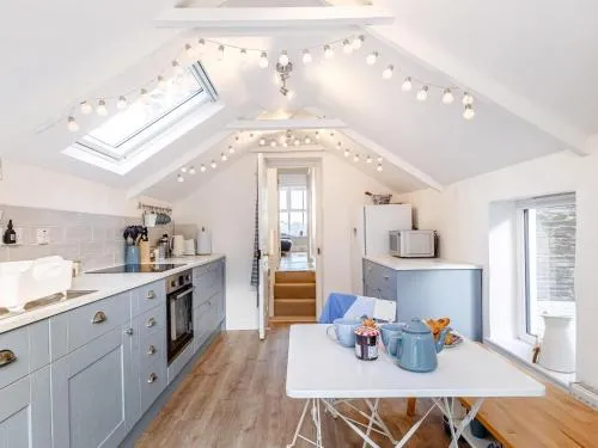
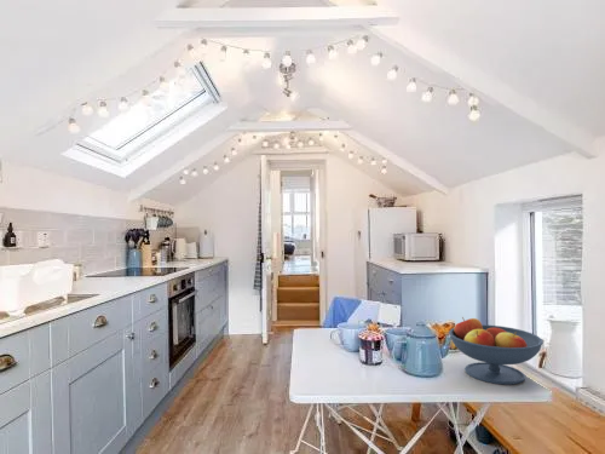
+ fruit bowl [448,316,544,386]
